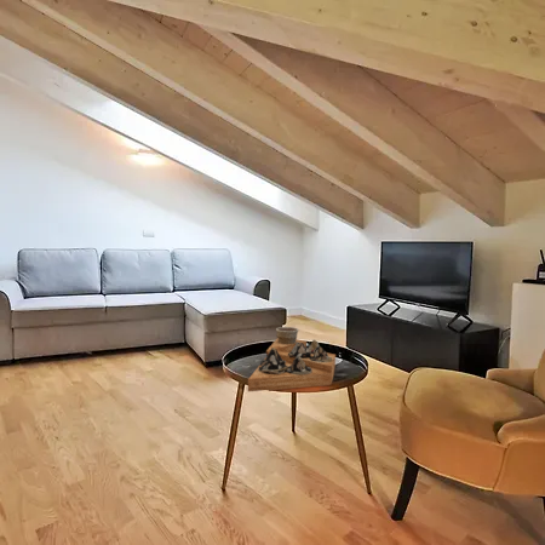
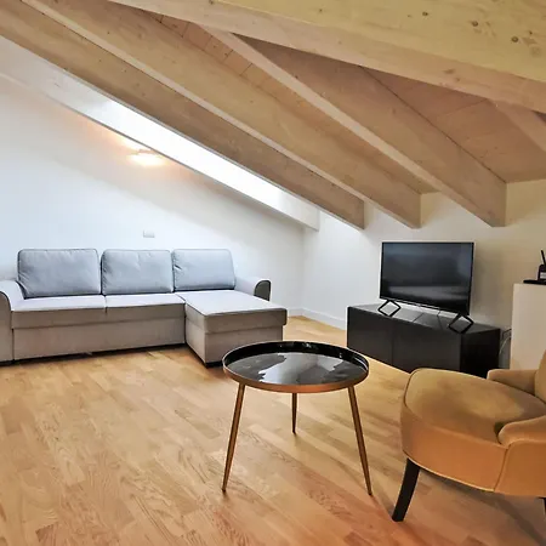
- decorative tray [247,326,337,392]
